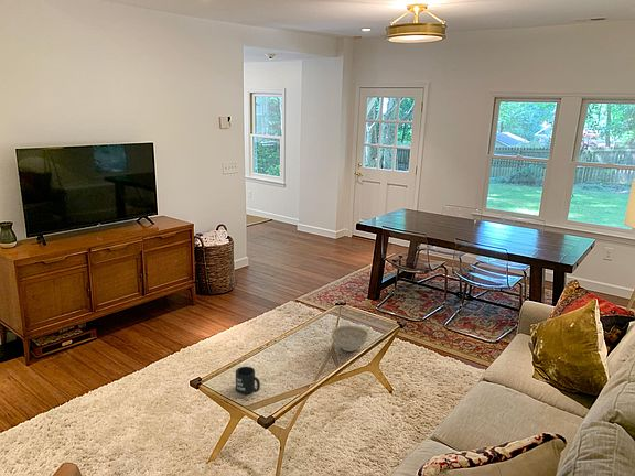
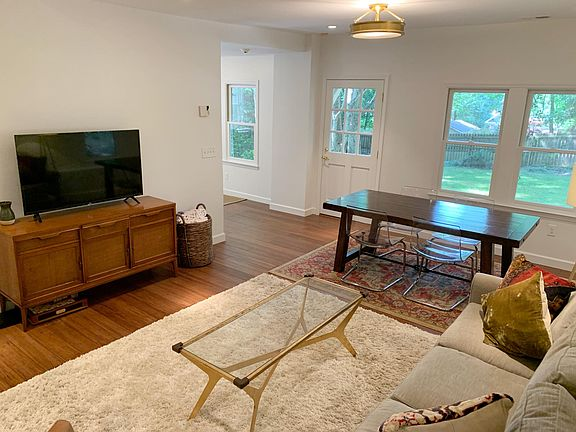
- mug [235,366,261,396]
- decorative bowl [330,325,369,353]
